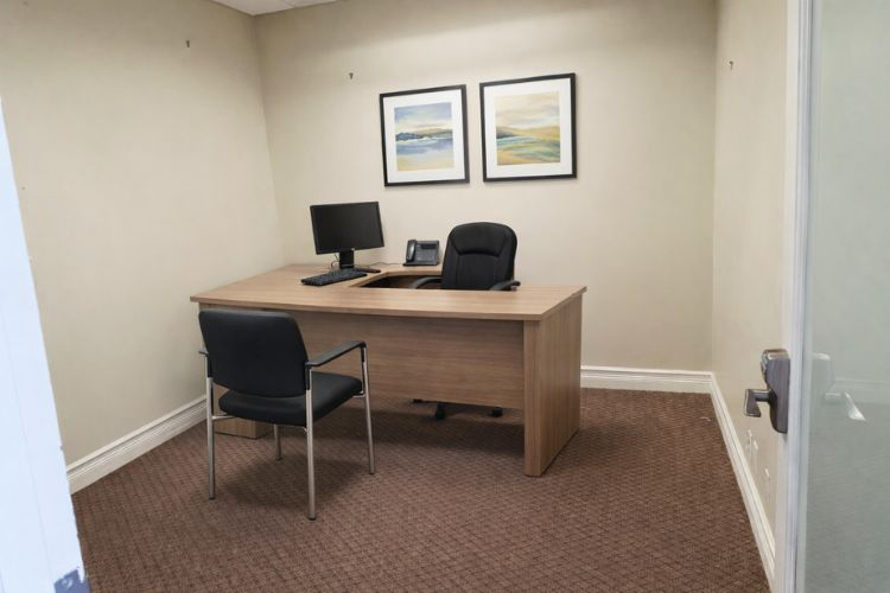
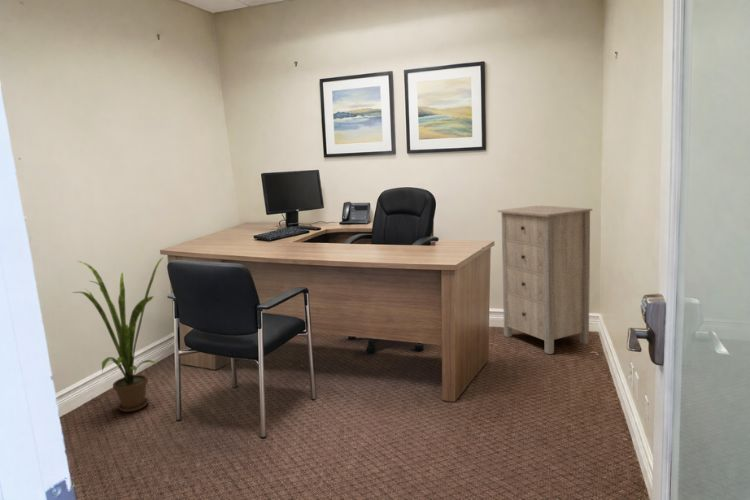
+ storage cabinet [497,205,593,355]
+ house plant [71,257,164,413]
